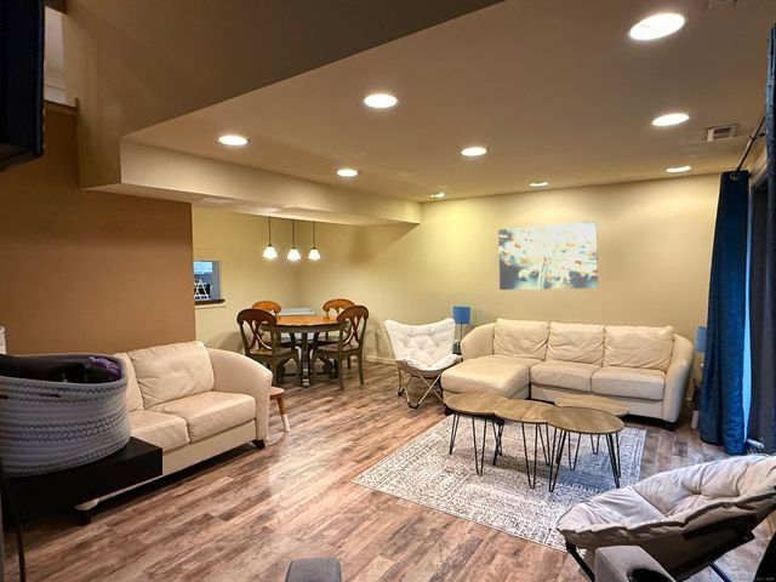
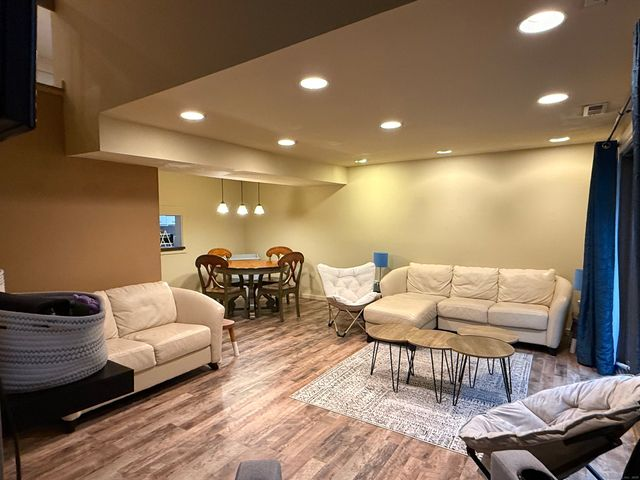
- wall art [497,219,599,291]
